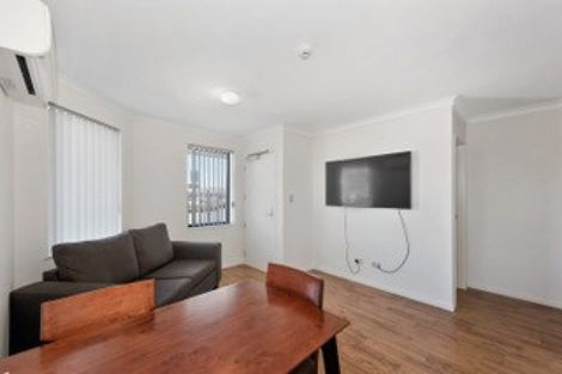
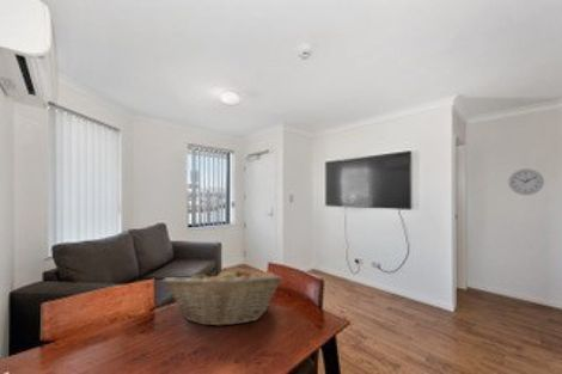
+ fruit basket [161,268,283,327]
+ wall clock [507,167,545,196]
